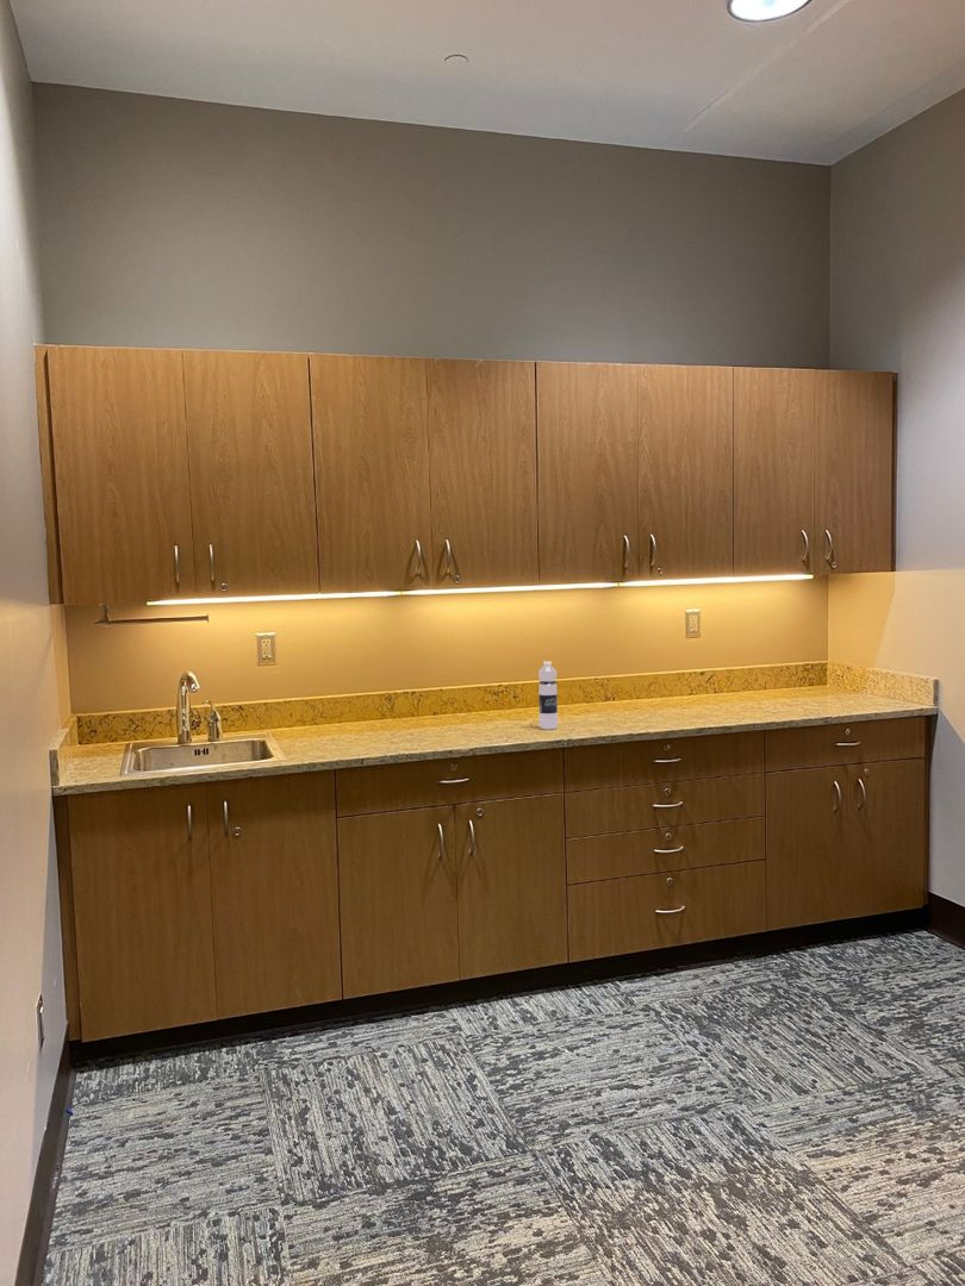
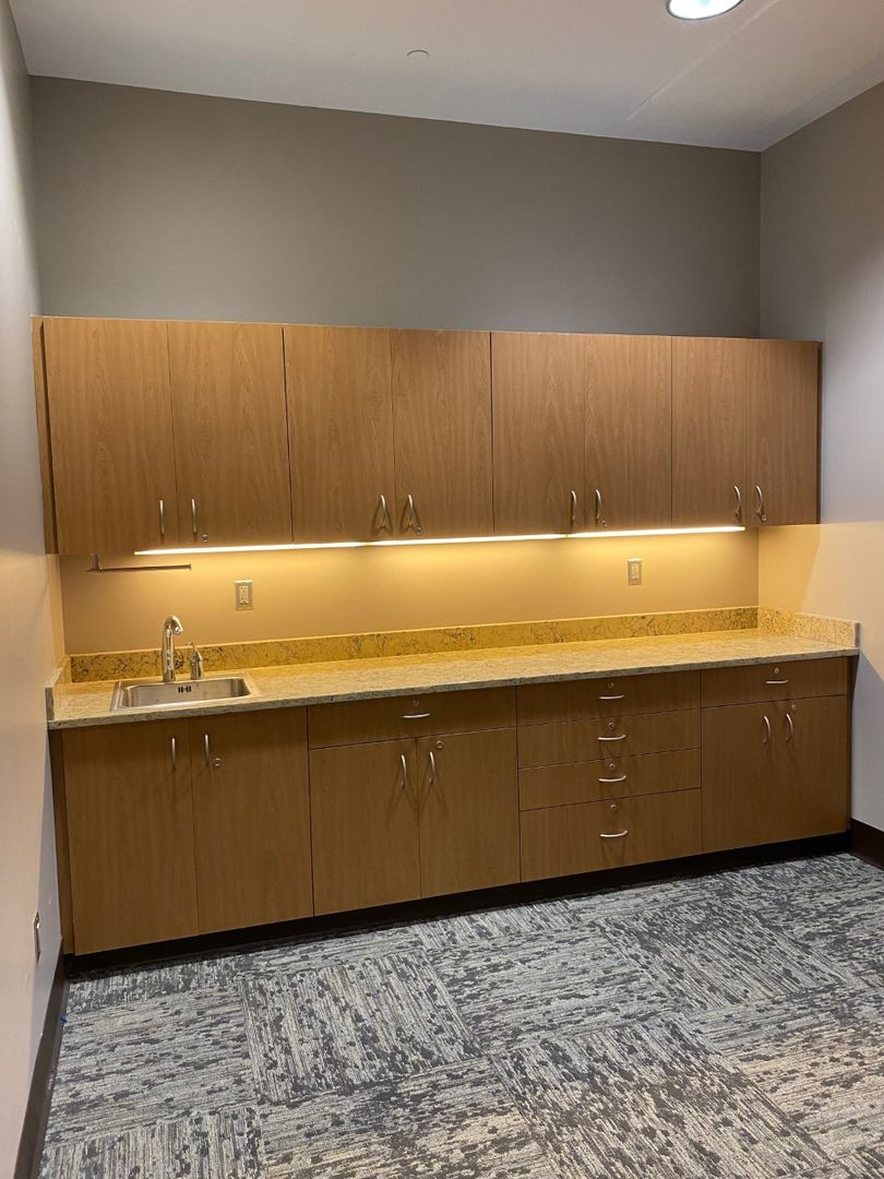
- water bottle [537,660,559,730]
